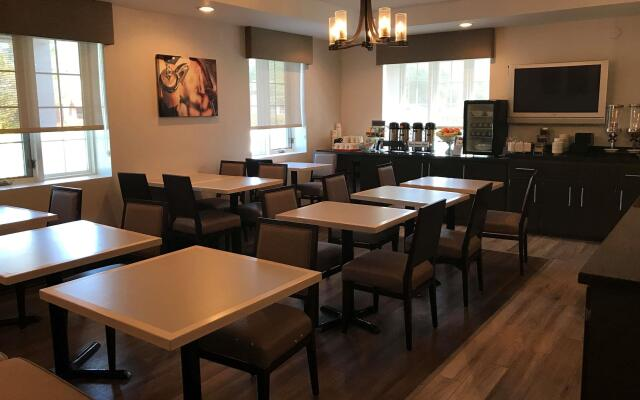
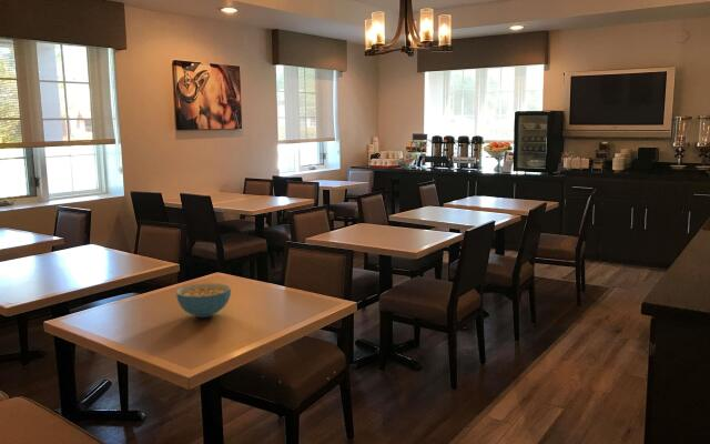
+ cereal bowl [175,282,232,319]
